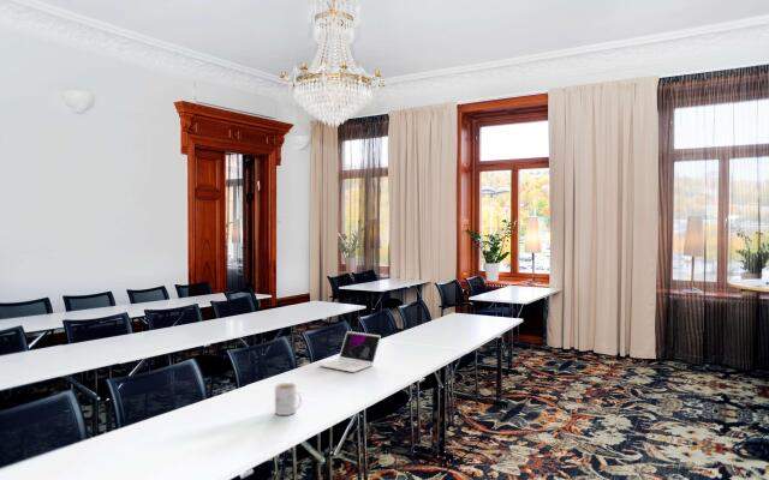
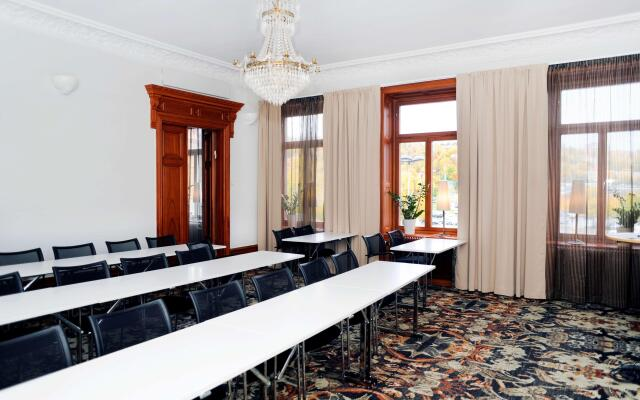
- mug [274,382,303,416]
- laptop [317,330,382,373]
